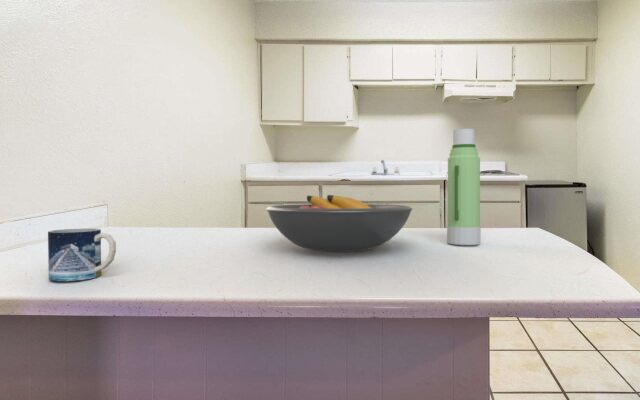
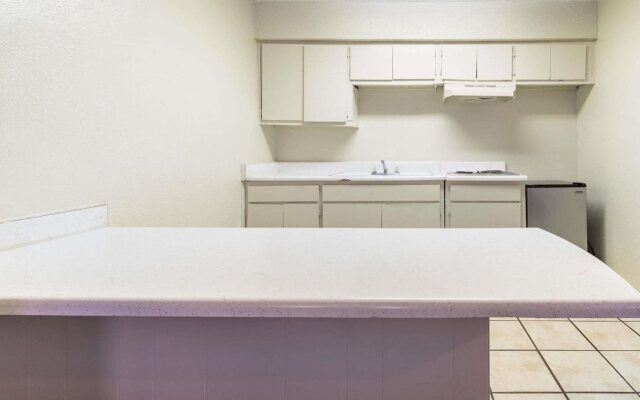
- fruit bowl [265,194,414,253]
- mug [47,227,117,282]
- water bottle [446,128,481,246]
